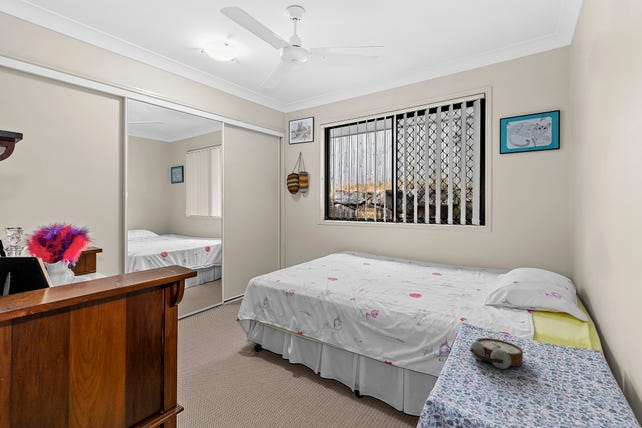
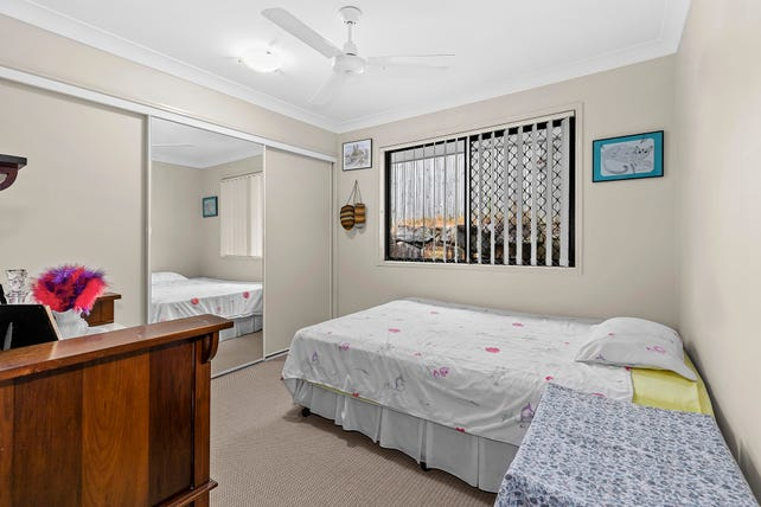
- alarm clock [469,337,524,370]
